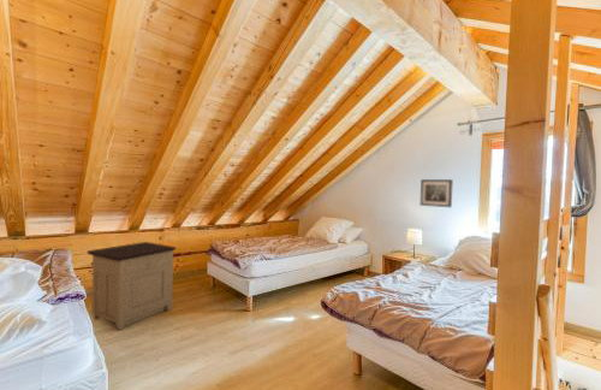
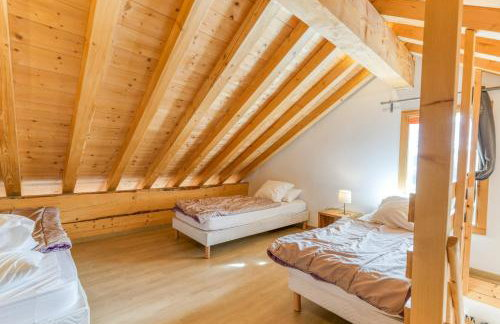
- wall art [419,178,454,208]
- nightstand [87,241,177,331]
